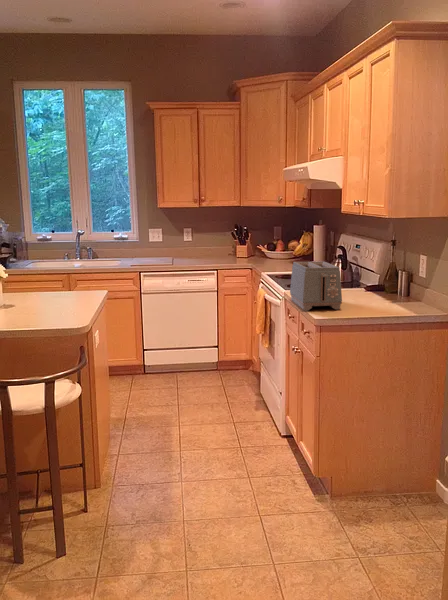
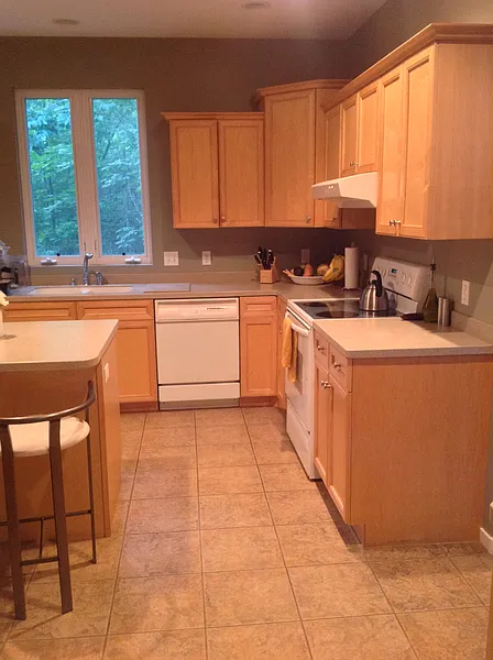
- toaster [289,260,343,311]
